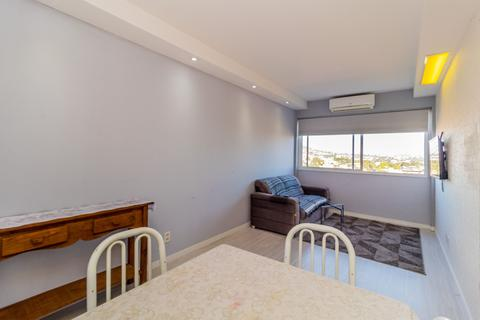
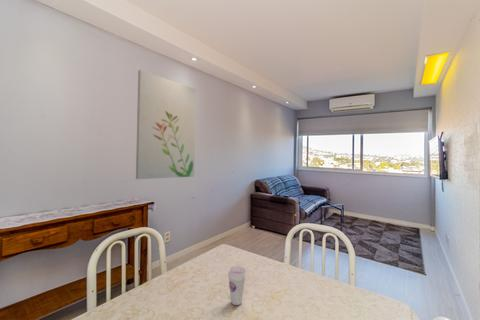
+ cup [227,265,247,306]
+ wall art [135,69,197,180]
